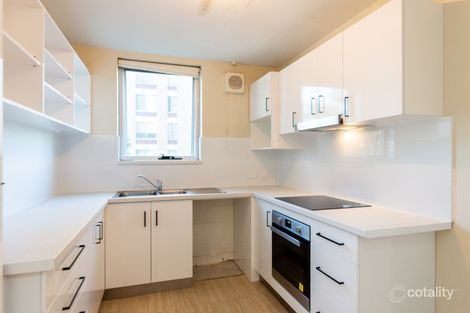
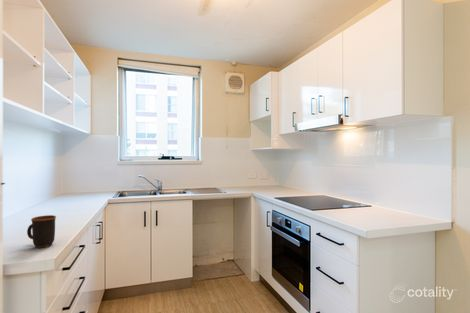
+ mug [26,214,57,249]
